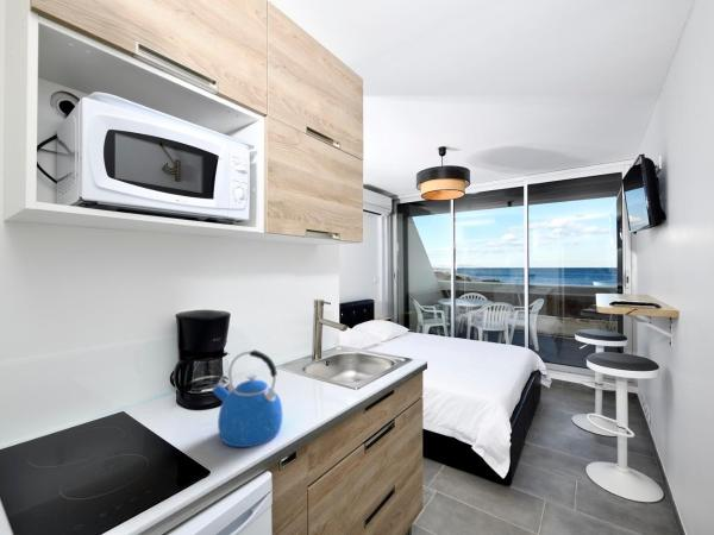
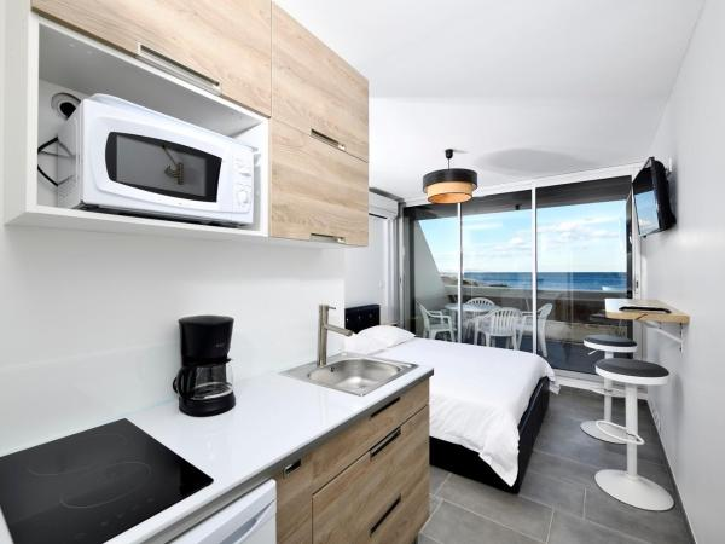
- kettle [211,348,283,448]
